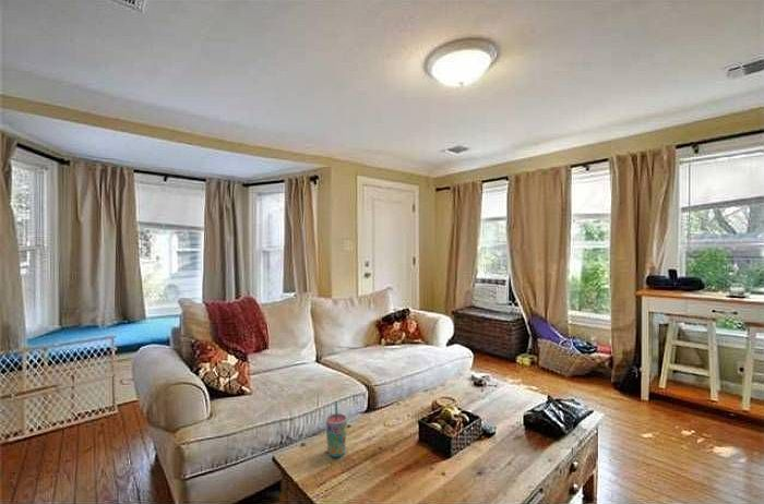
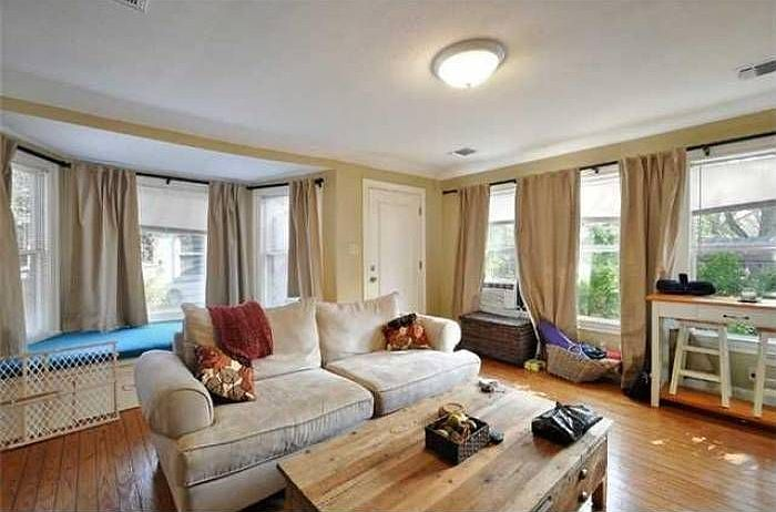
- cup [324,400,348,458]
